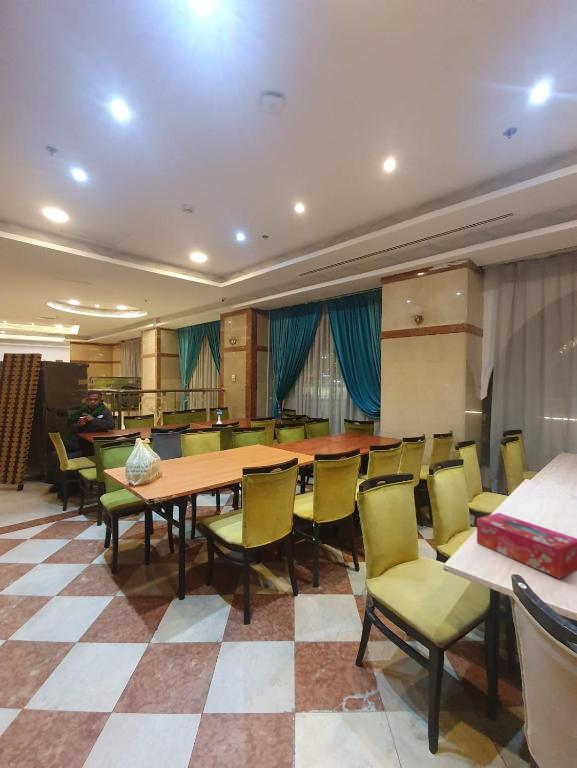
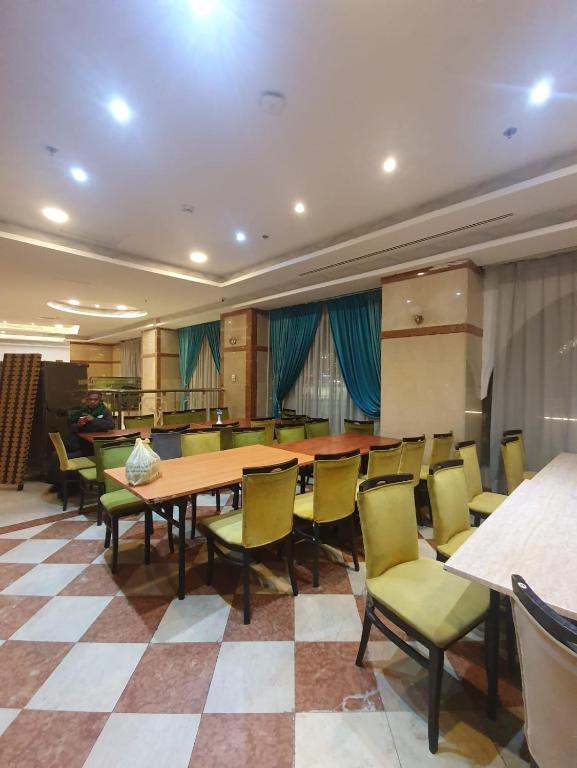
- tissue box [476,512,577,580]
